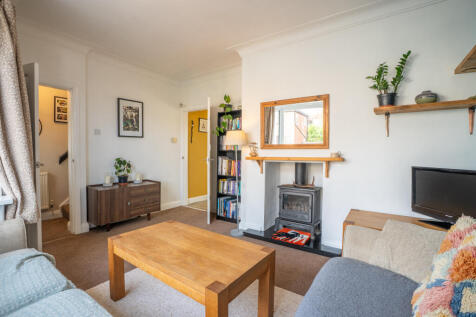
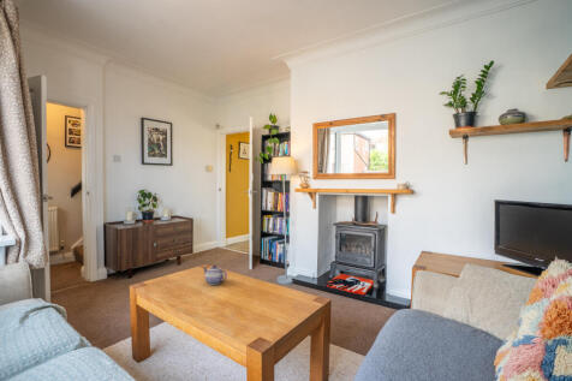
+ teapot [202,264,228,286]
